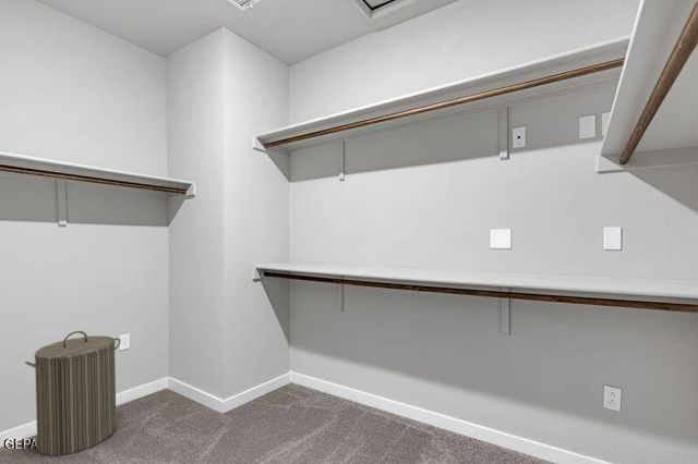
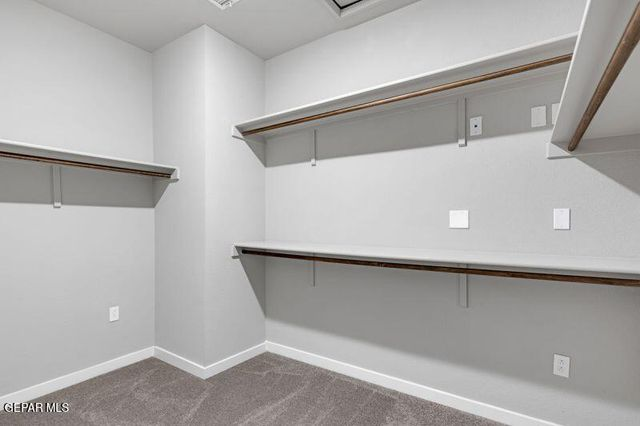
- laundry hamper [24,330,122,456]
